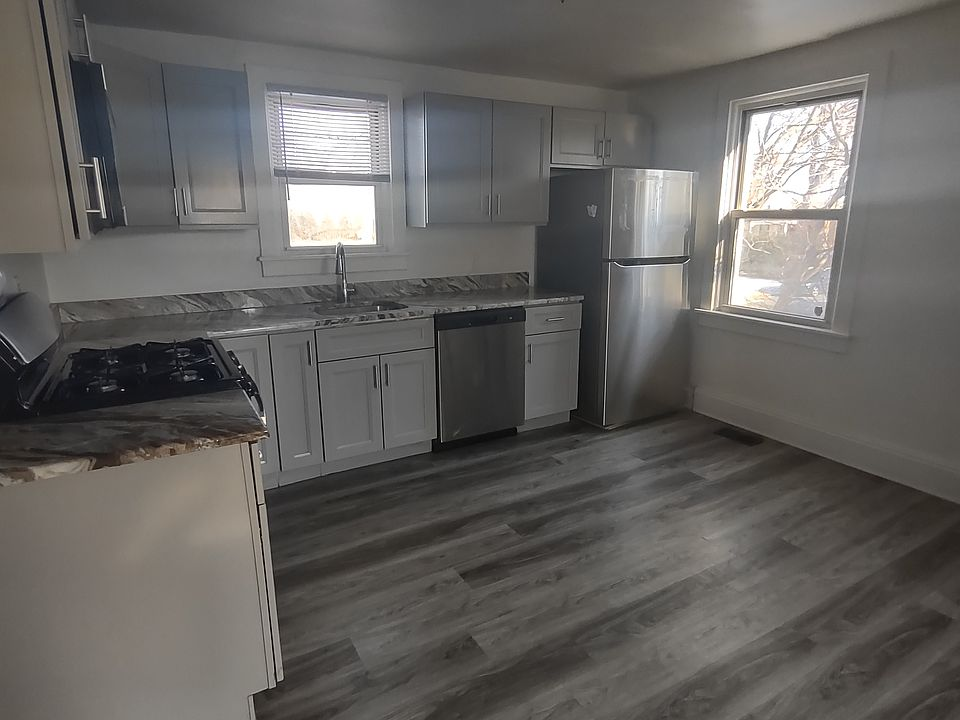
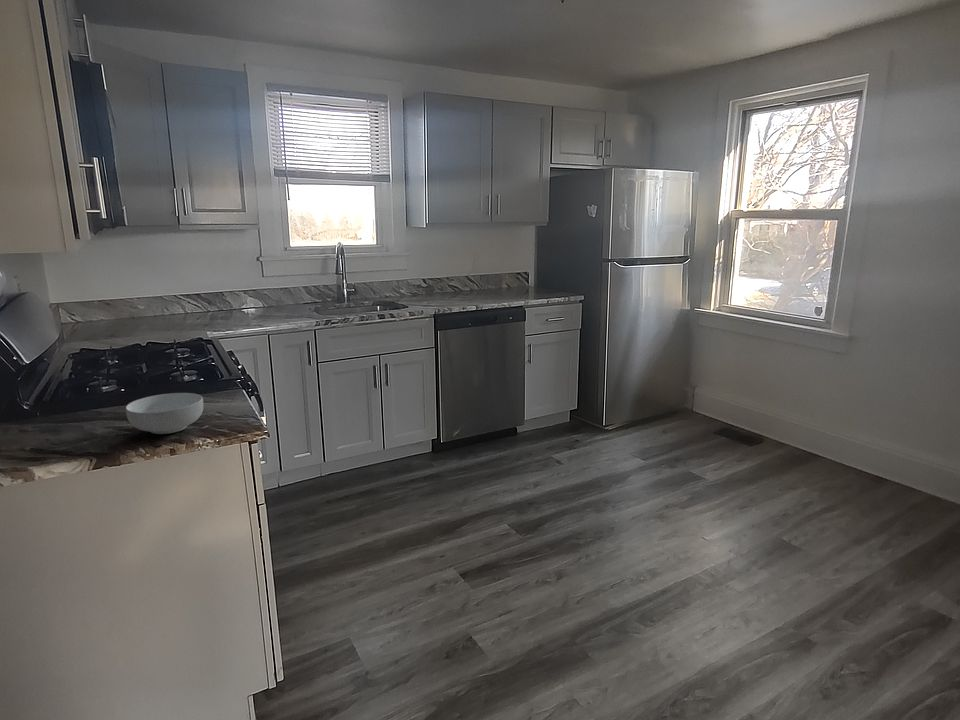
+ cereal bowl [125,392,204,435]
